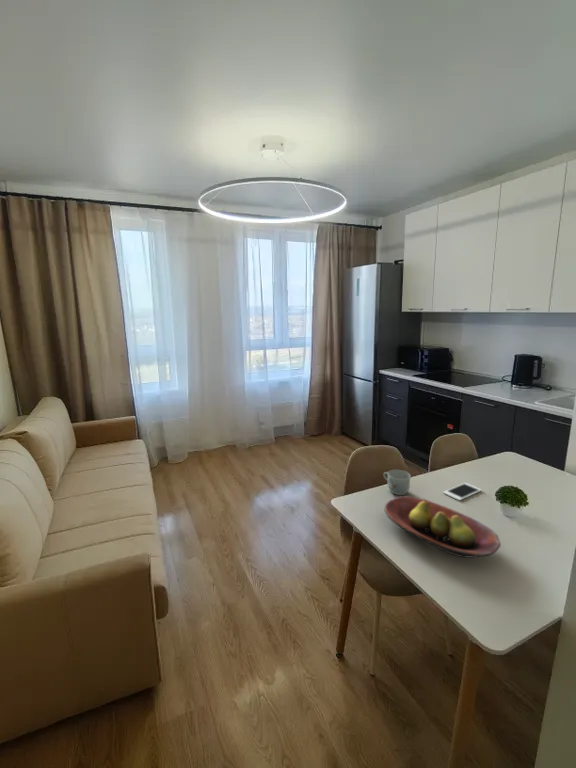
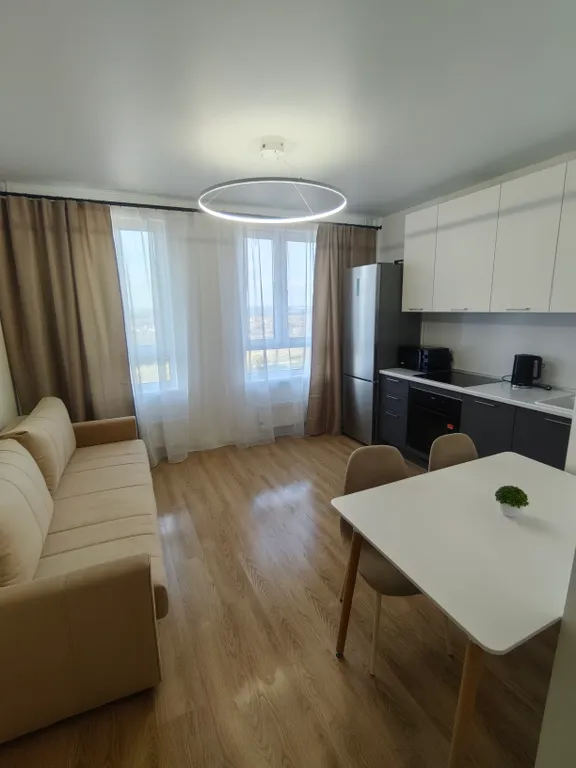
- mug [382,469,411,496]
- fruit bowl [383,496,502,559]
- cell phone [442,482,483,502]
